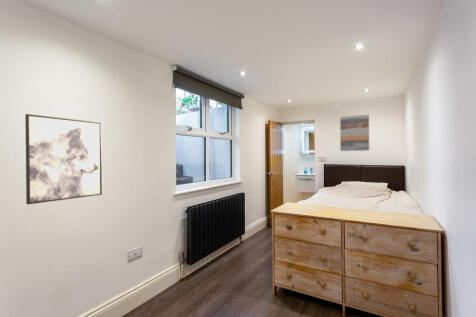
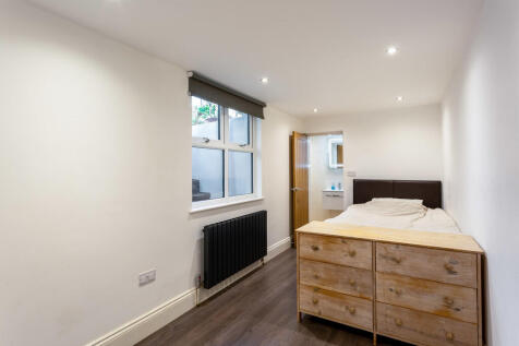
- wall art [339,113,370,152]
- wall art [24,113,103,205]
